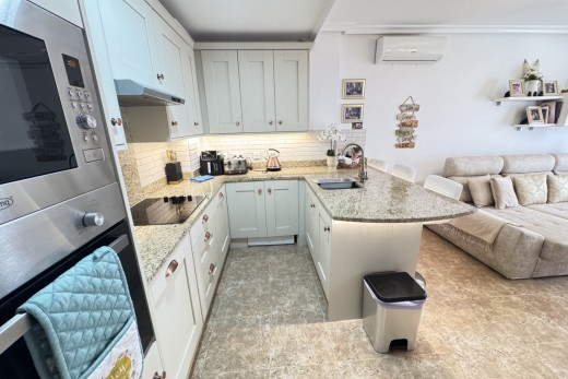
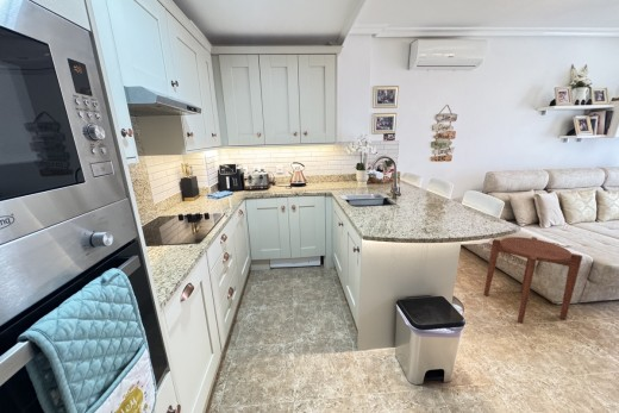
+ side table [483,236,583,324]
